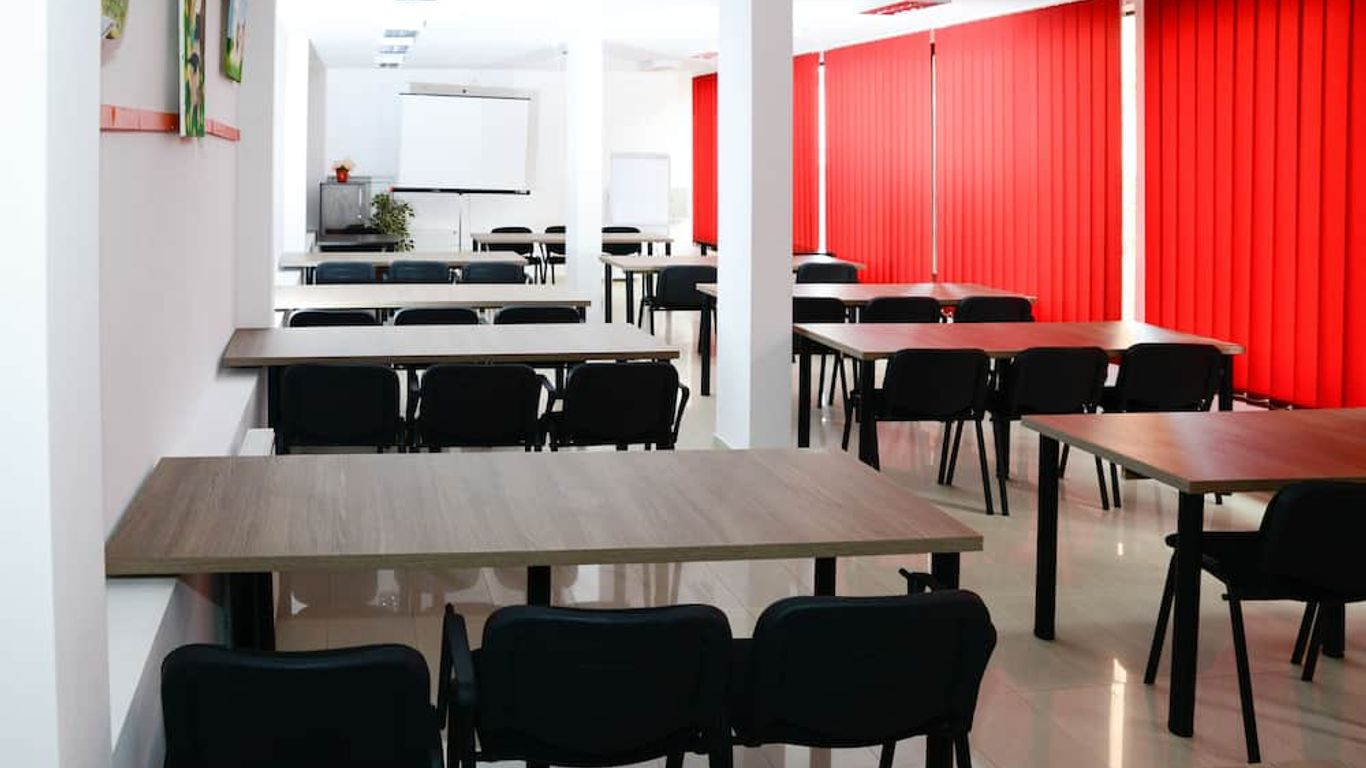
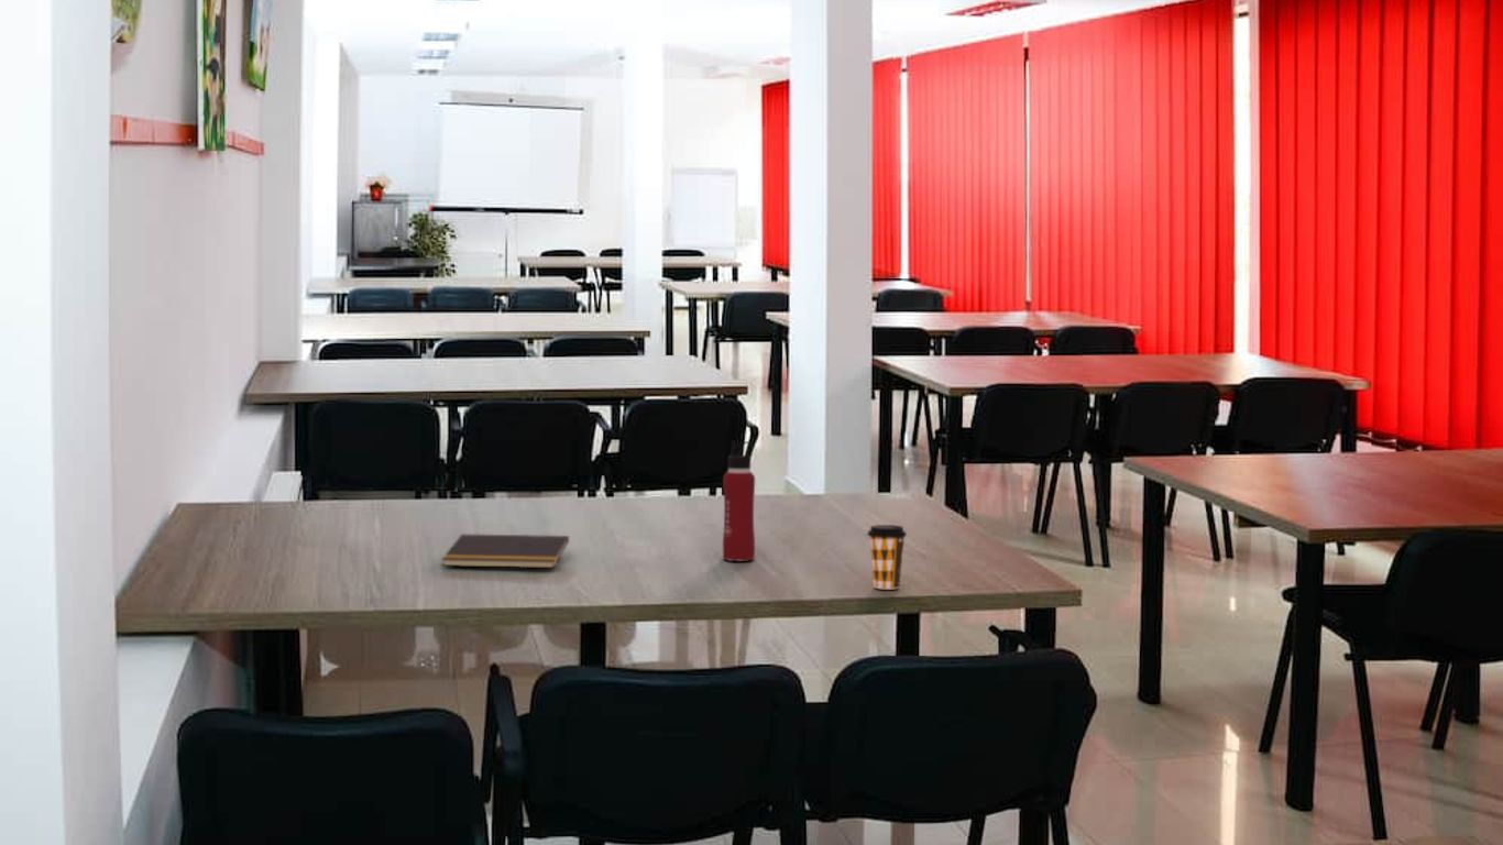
+ water bottle [722,440,756,562]
+ notepad [440,533,570,569]
+ coffee cup [866,524,908,591]
